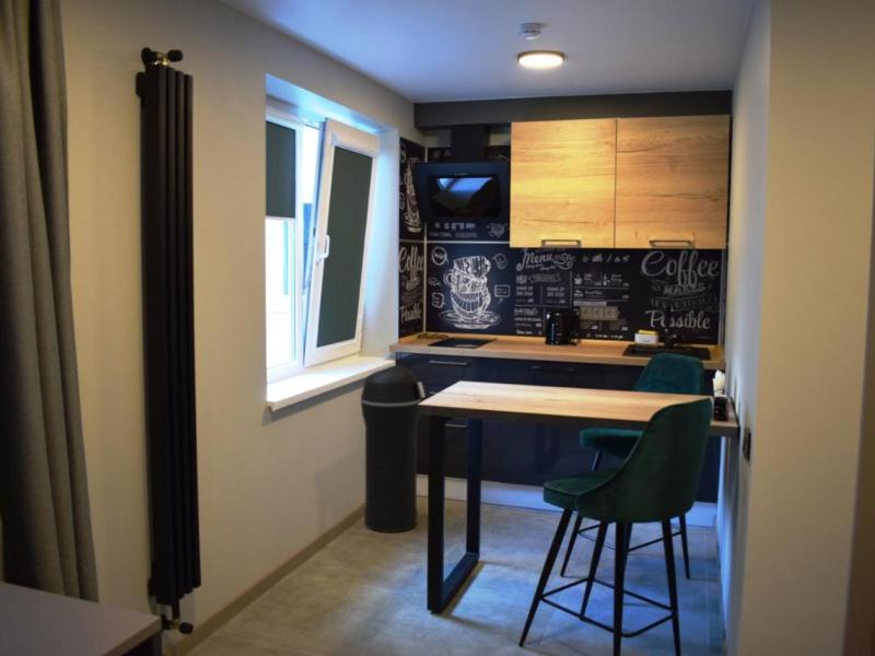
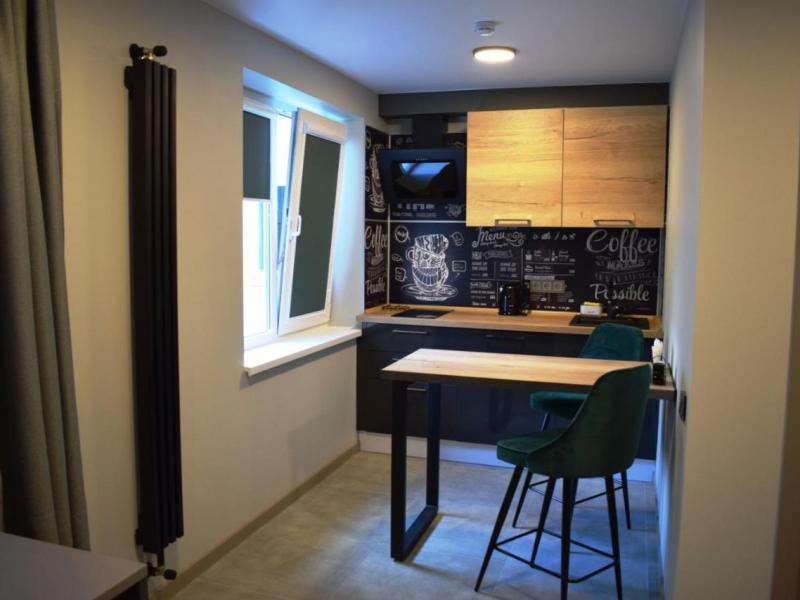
- trash can [360,364,427,534]
